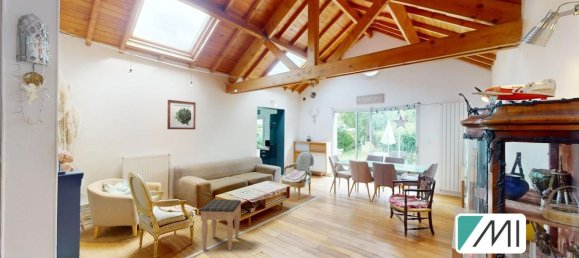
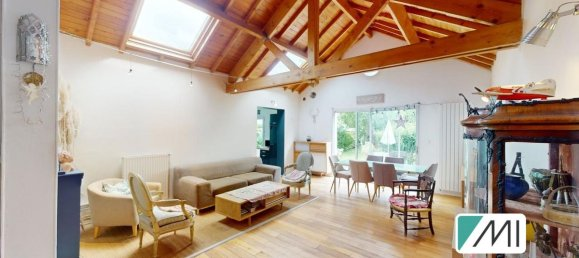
- footstool [198,198,243,252]
- wall art [166,99,197,130]
